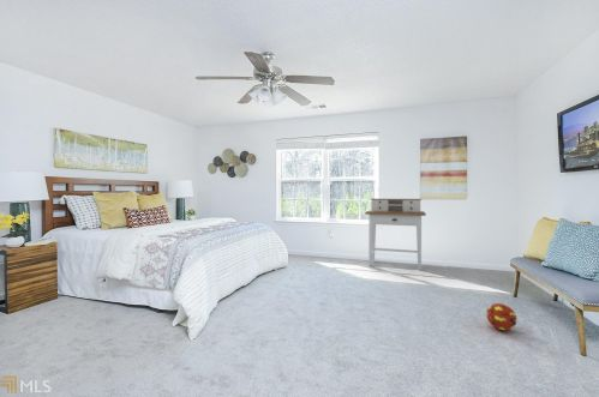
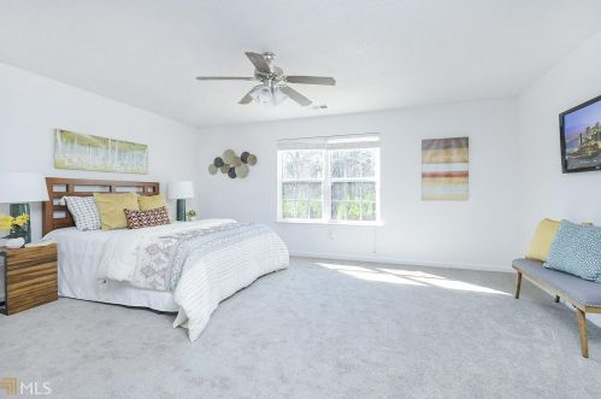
- desk [364,198,427,271]
- ball [485,302,519,332]
